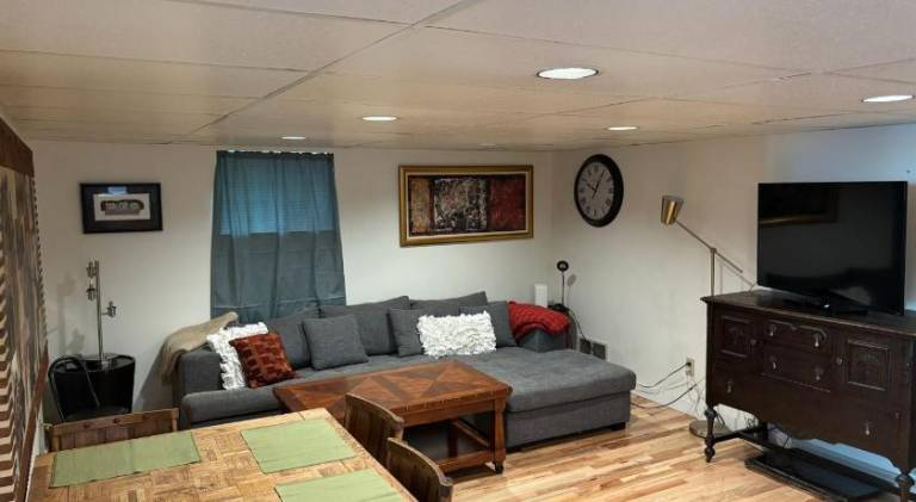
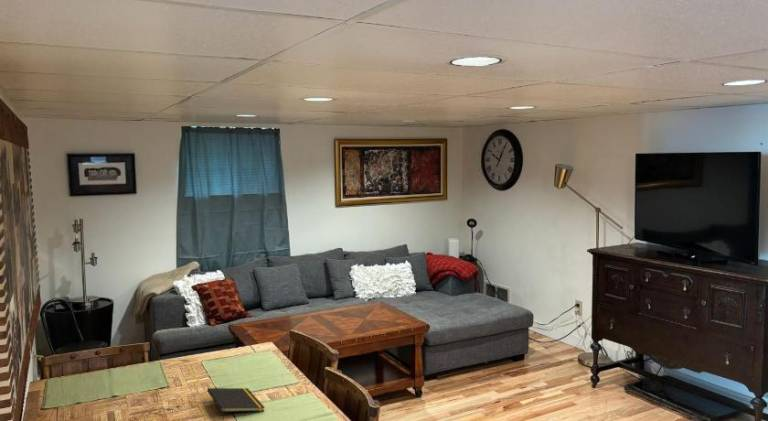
+ notepad [206,387,266,421]
